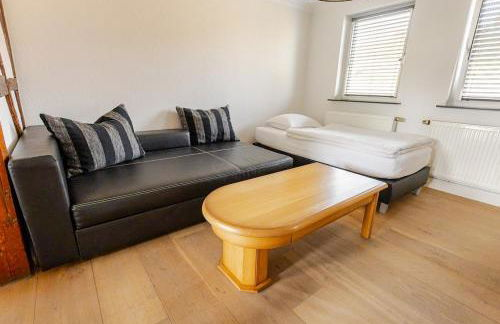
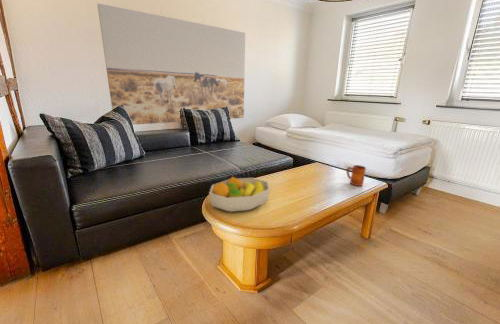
+ wall art [96,2,246,126]
+ mug [346,164,367,187]
+ fruit bowl [208,176,271,213]
